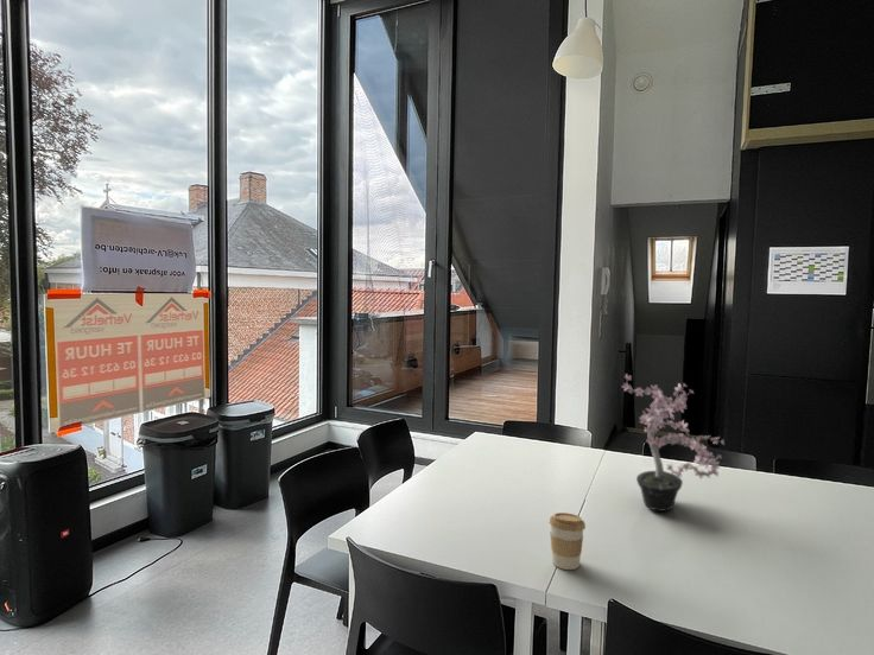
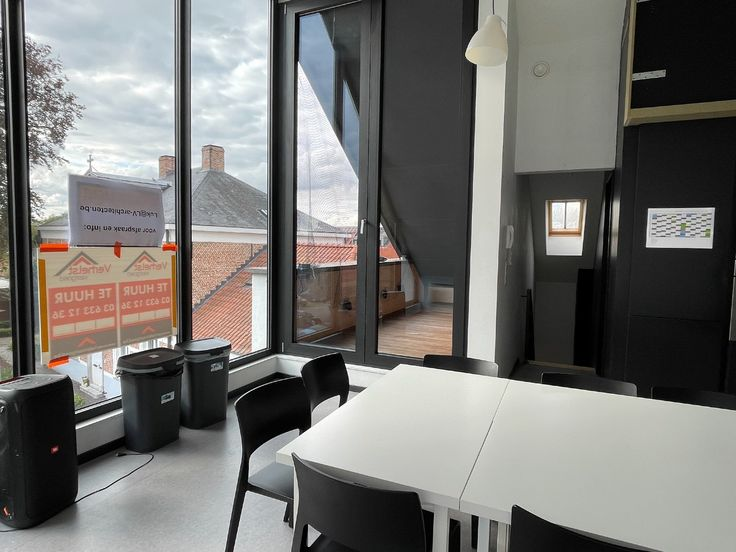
- potted plant [621,373,726,513]
- coffee cup [547,511,587,571]
